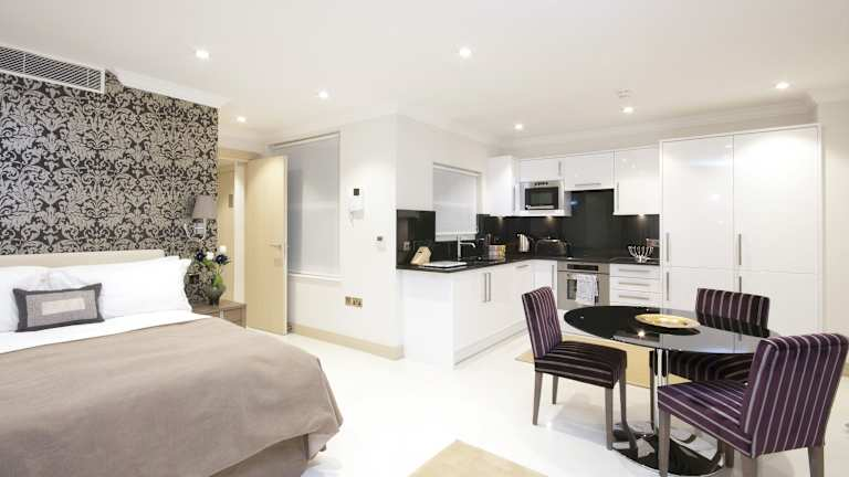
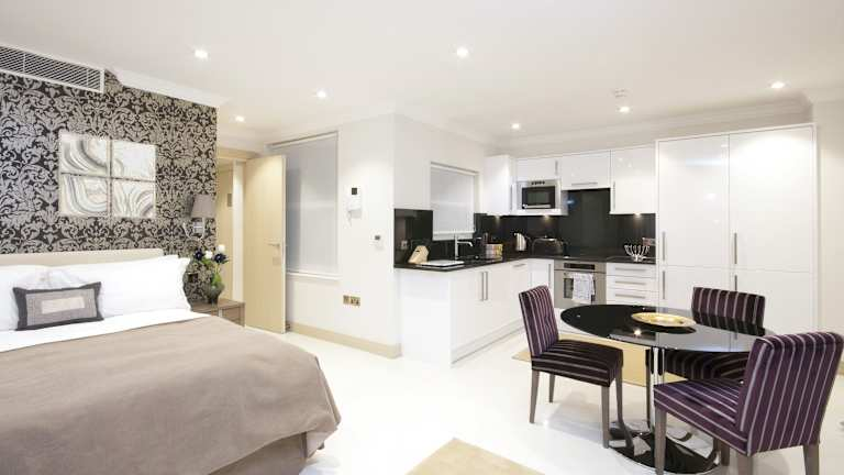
+ wall art [57,130,156,220]
